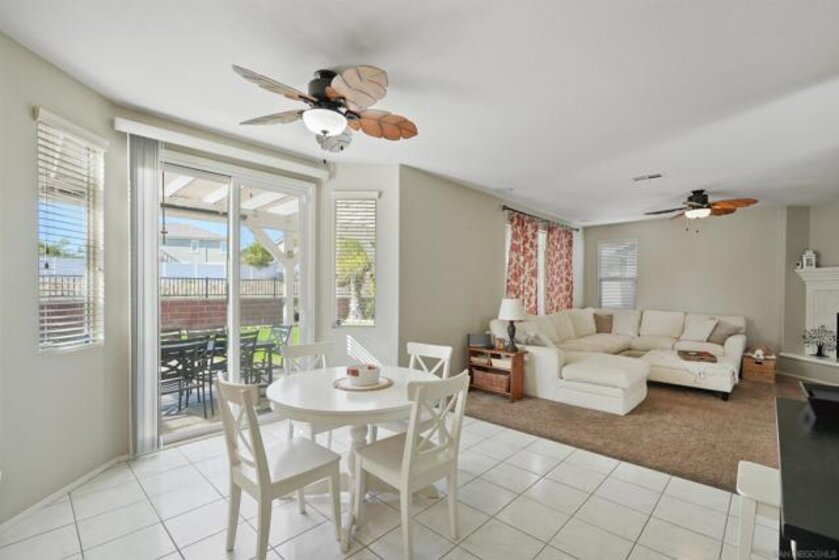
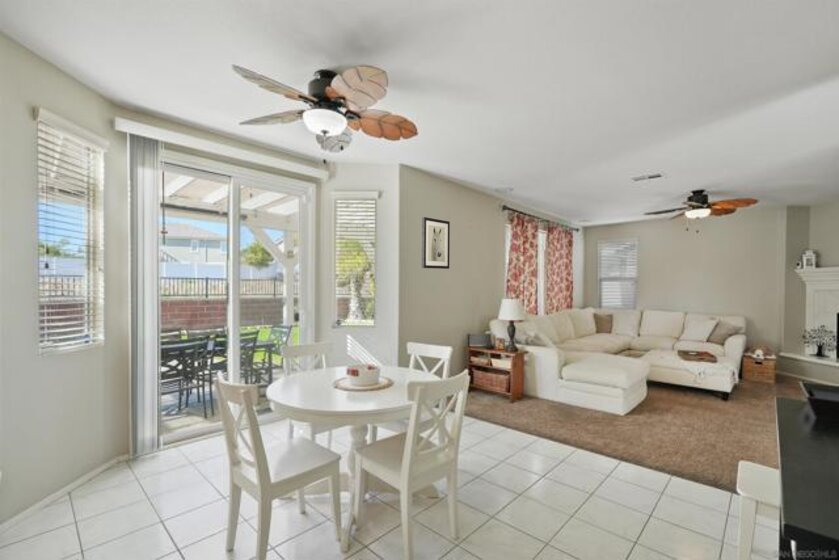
+ wall art [421,216,451,270]
